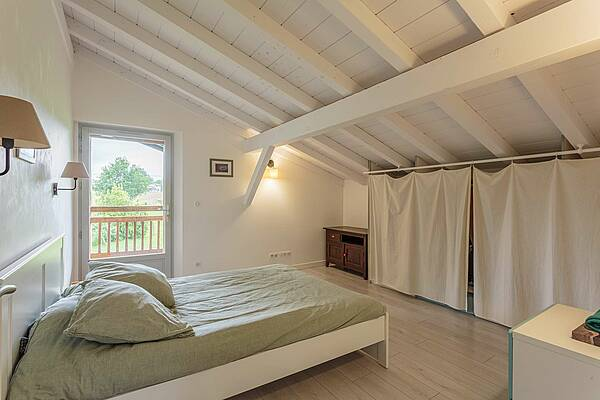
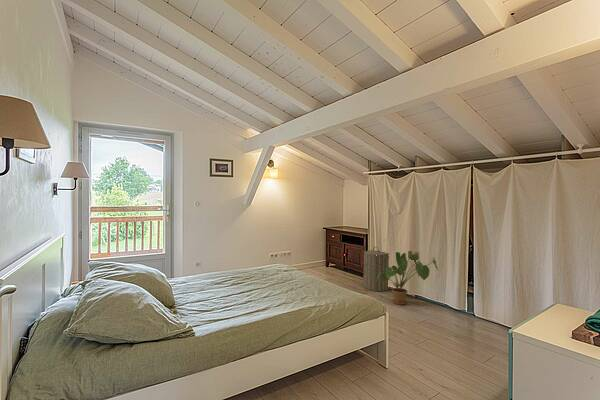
+ house plant [376,250,439,306]
+ laundry hamper [363,246,390,292]
